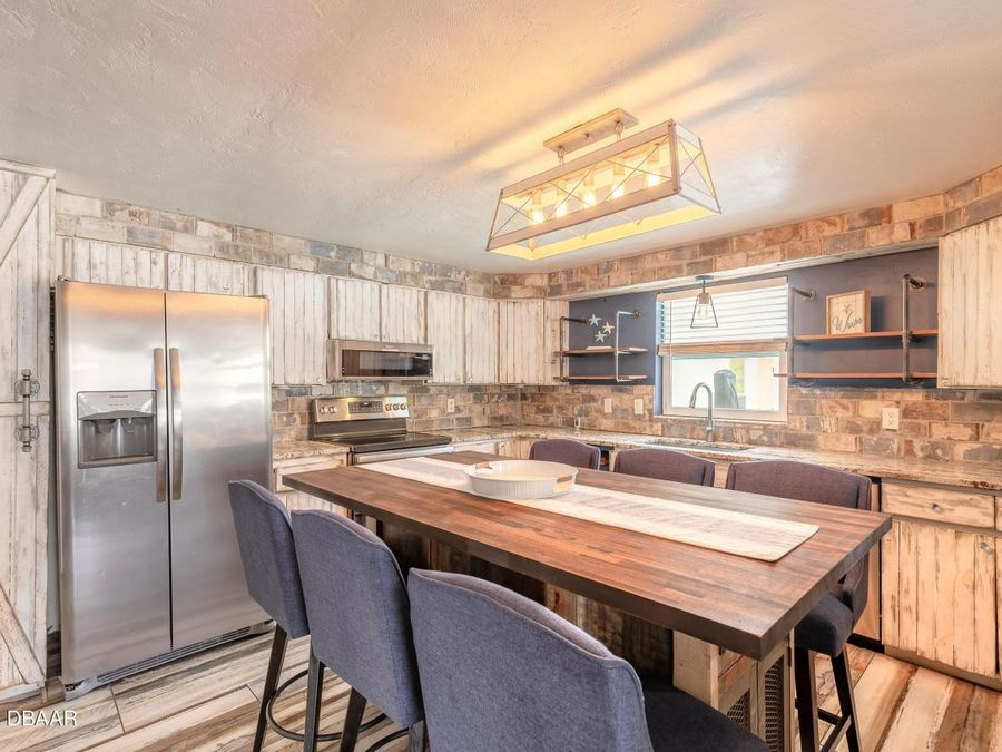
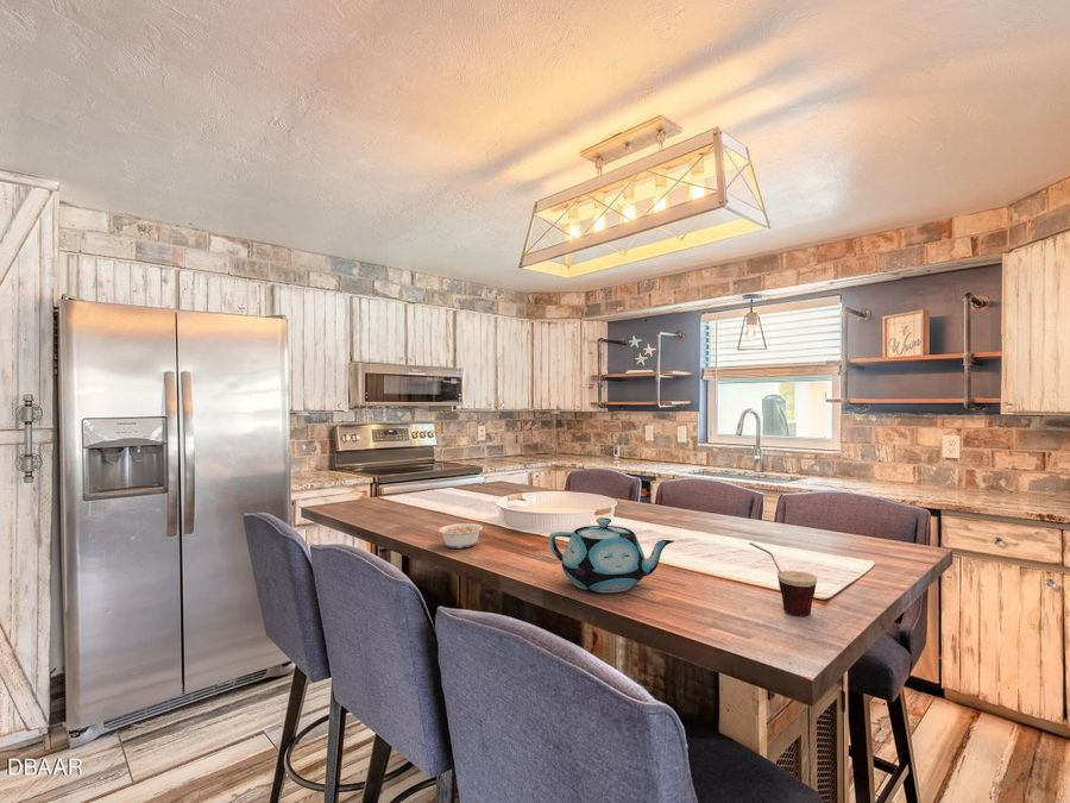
+ legume [428,522,484,550]
+ cup [749,541,818,616]
+ teapot [547,516,675,594]
